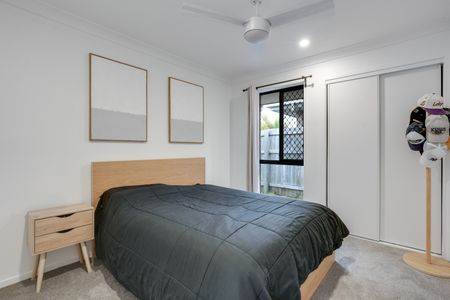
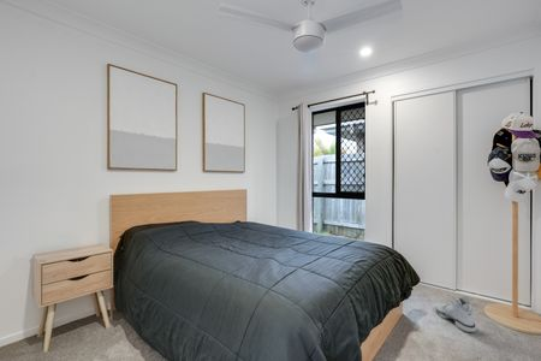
+ sneaker [434,295,477,333]
